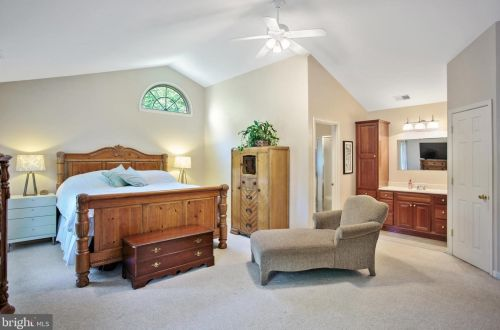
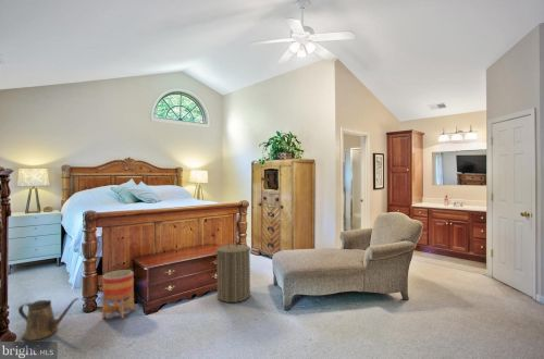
+ planter [101,269,135,320]
+ watering can [17,297,79,342]
+ laundry hamper [213,239,251,304]
